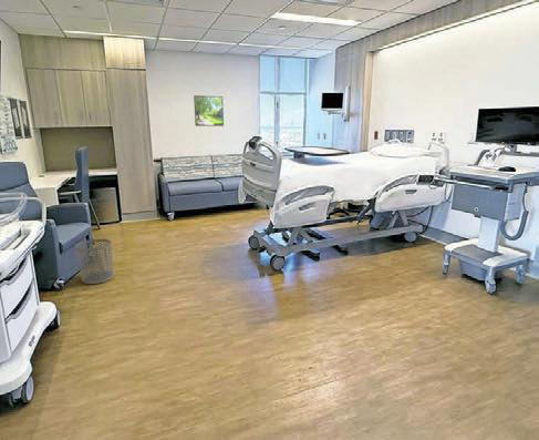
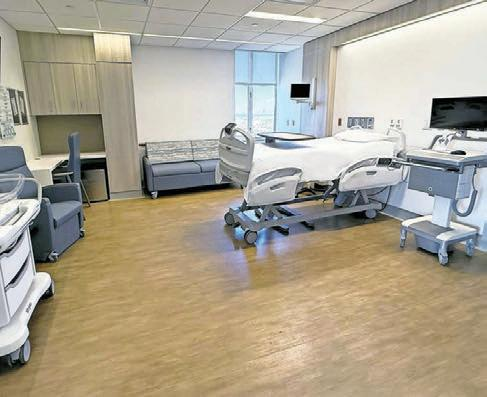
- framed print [193,94,225,127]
- waste bin [74,238,114,285]
